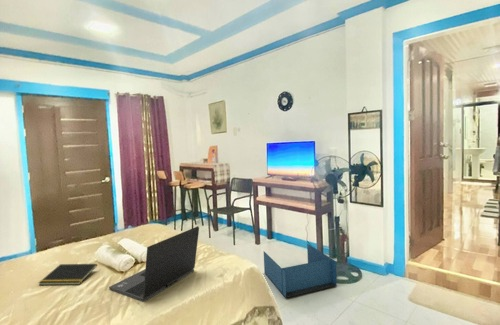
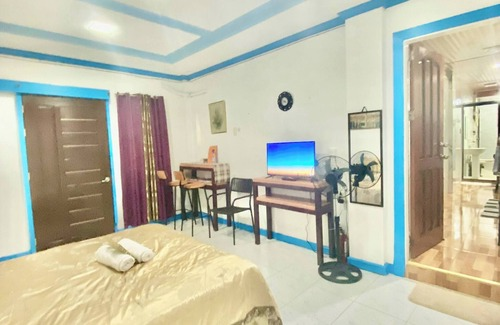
- notepad [38,263,98,286]
- laptop [108,225,200,303]
- storage bin [263,243,338,299]
